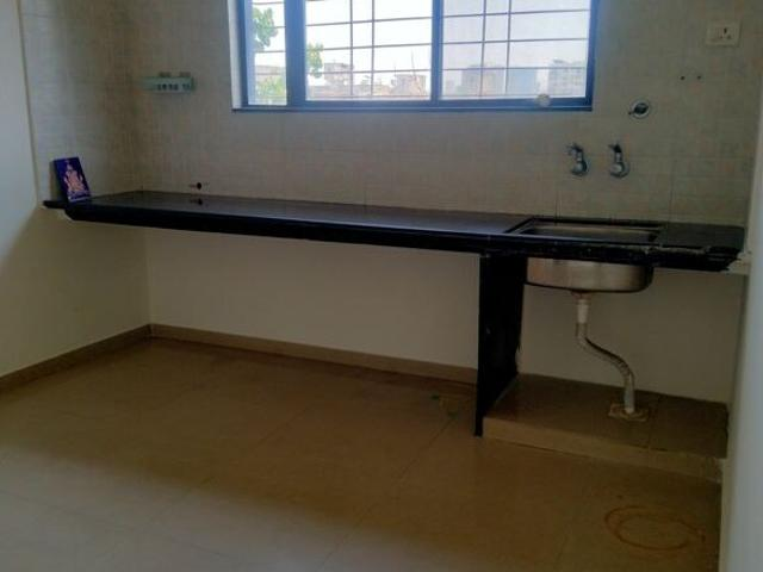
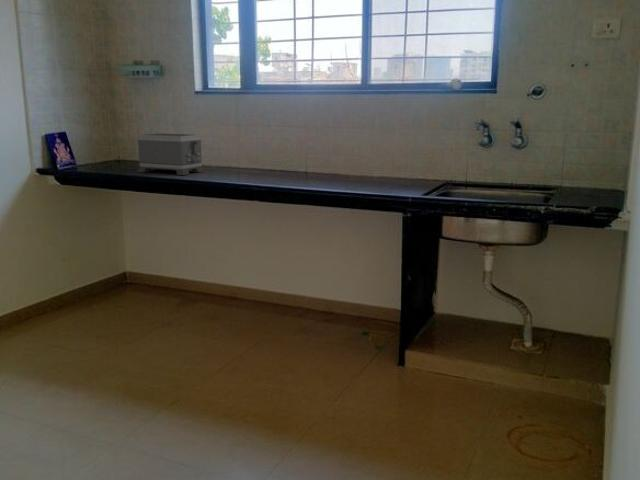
+ toaster [137,132,205,176]
